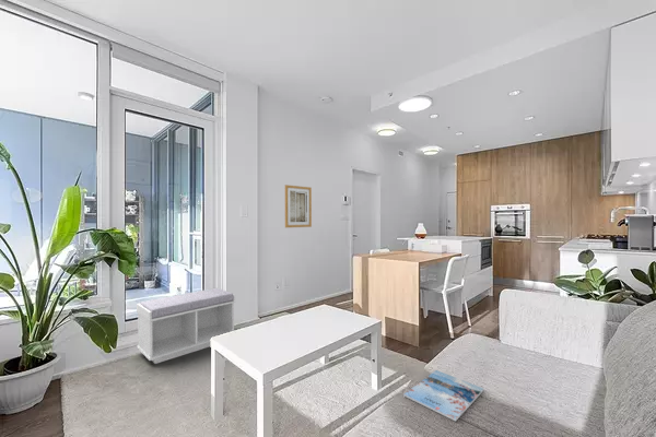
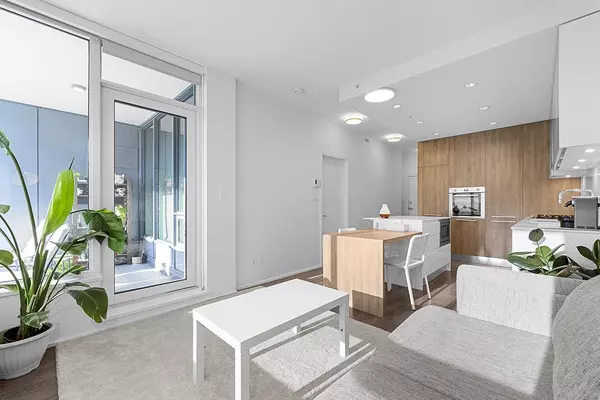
- magazine [402,369,485,423]
- wall art [284,184,313,228]
- bench [136,287,236,365]
